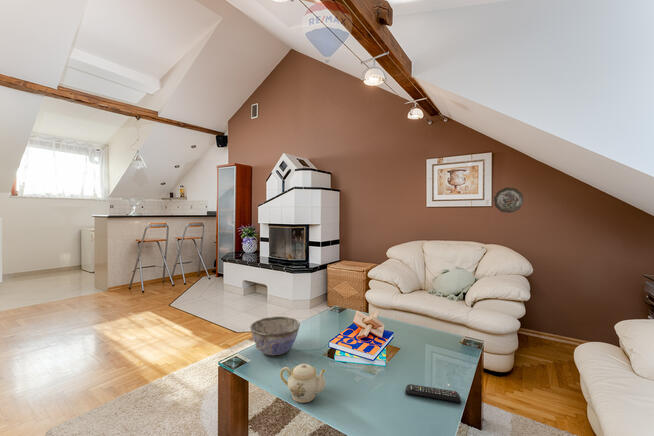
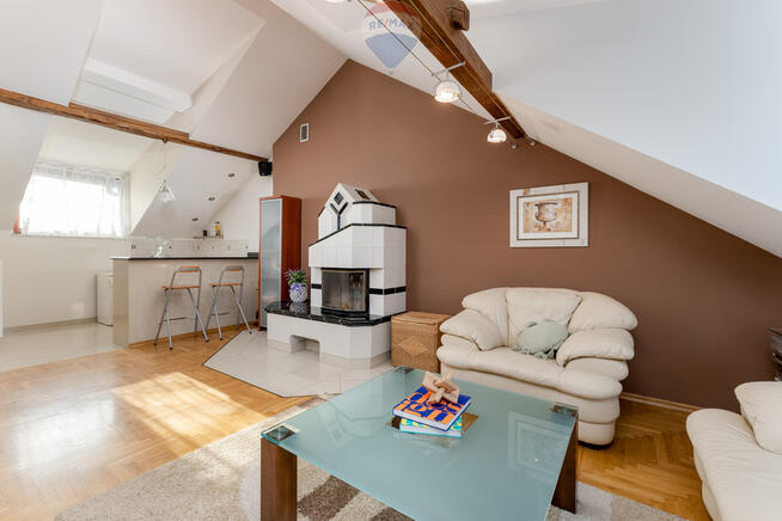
- remote control [404,383,462,403]
- decorative plate [493,187,524,214]
- bowl [249,316,301,356]
- teapot [279,363,327,404]
